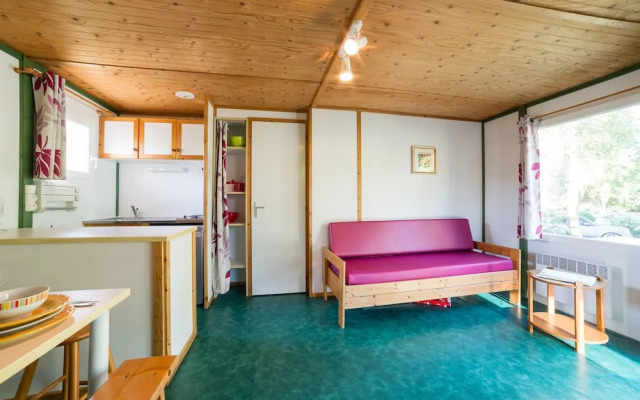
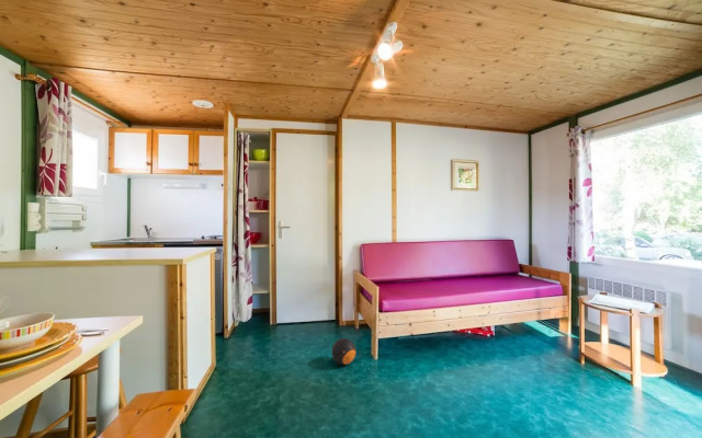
+ decorative ball [331,337,356,366]
